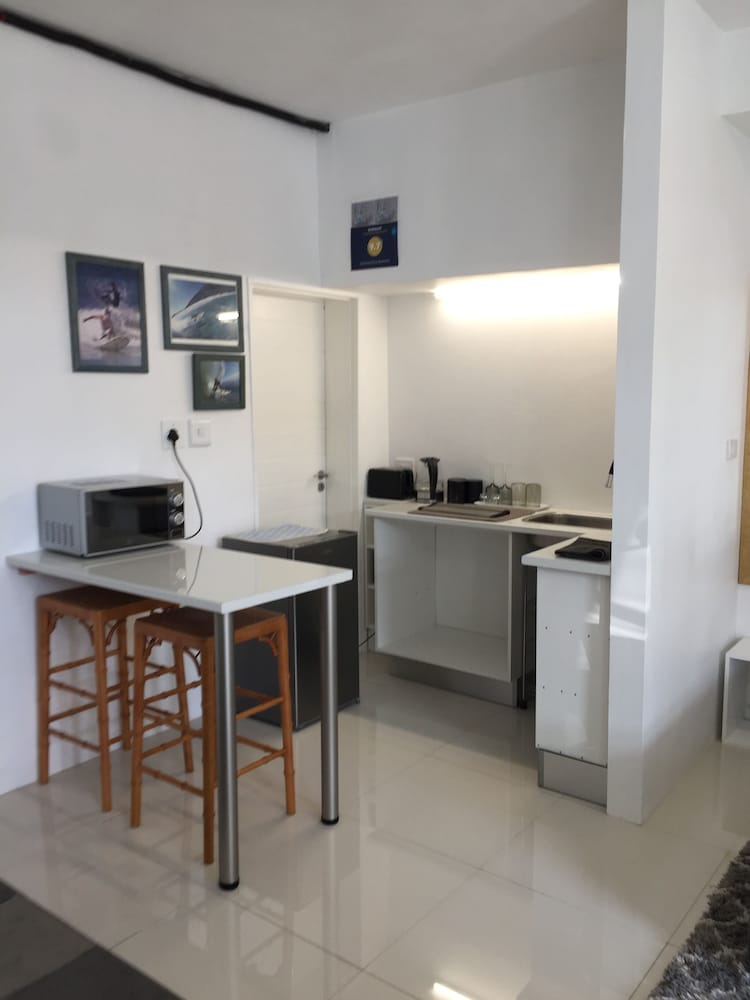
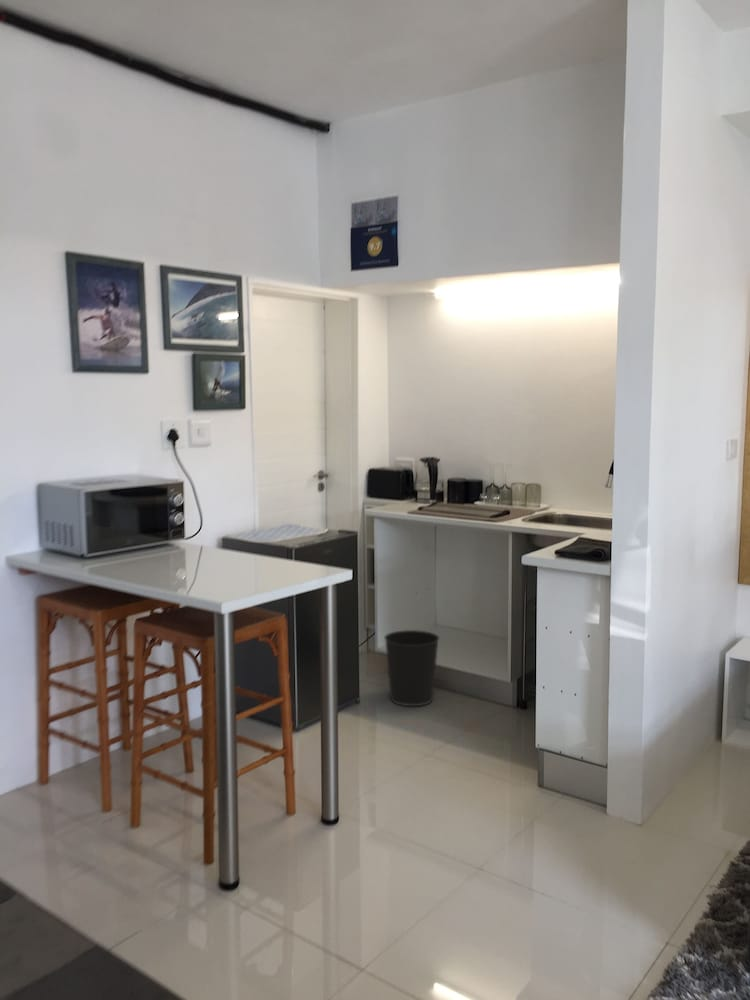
+ wastebasket [383,629,440,707]
